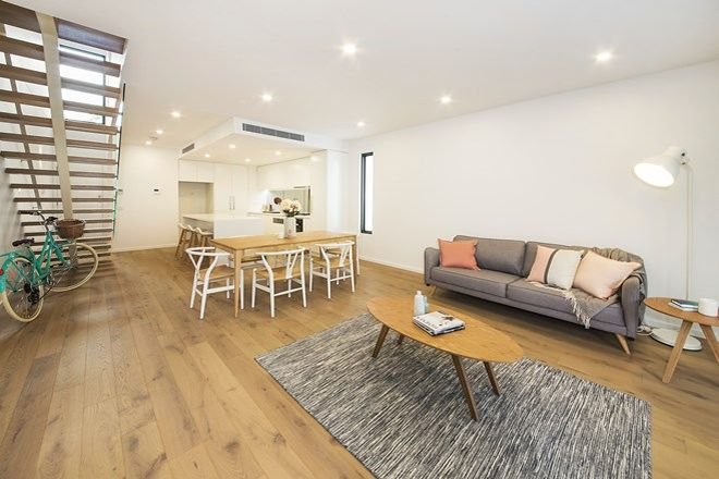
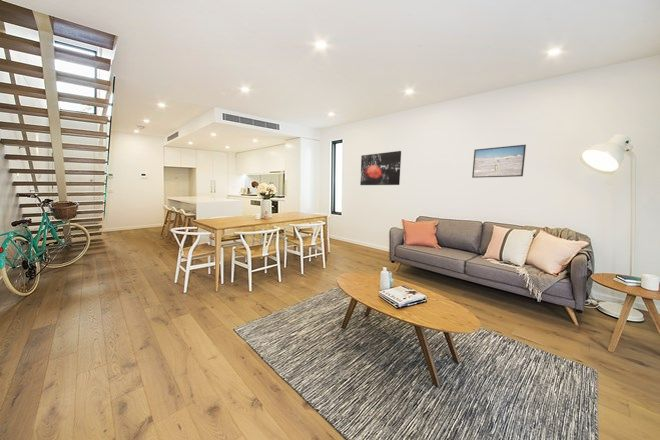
+ wall art [359,150,402,186]
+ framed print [471,144,527,179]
